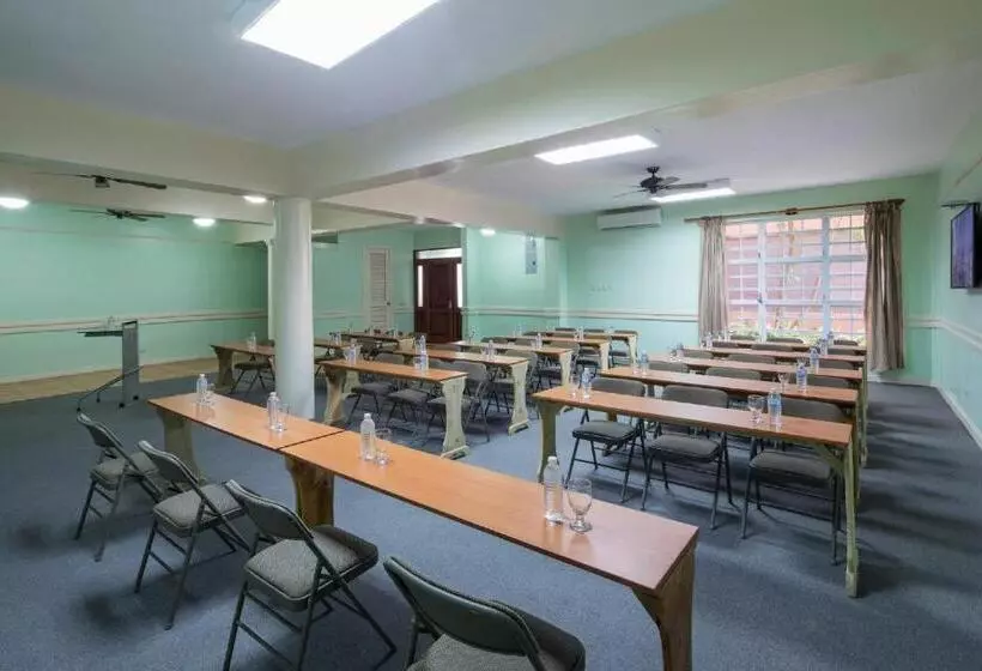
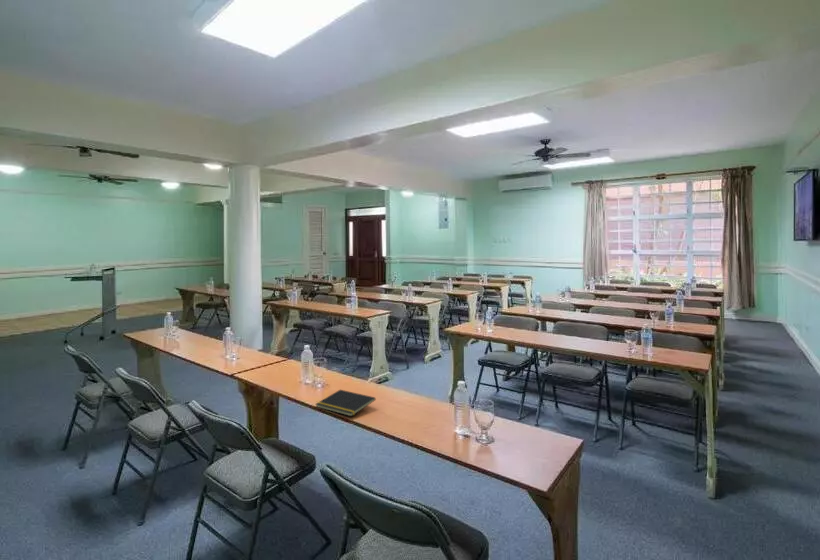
+ notepad [315,389,376,417]
